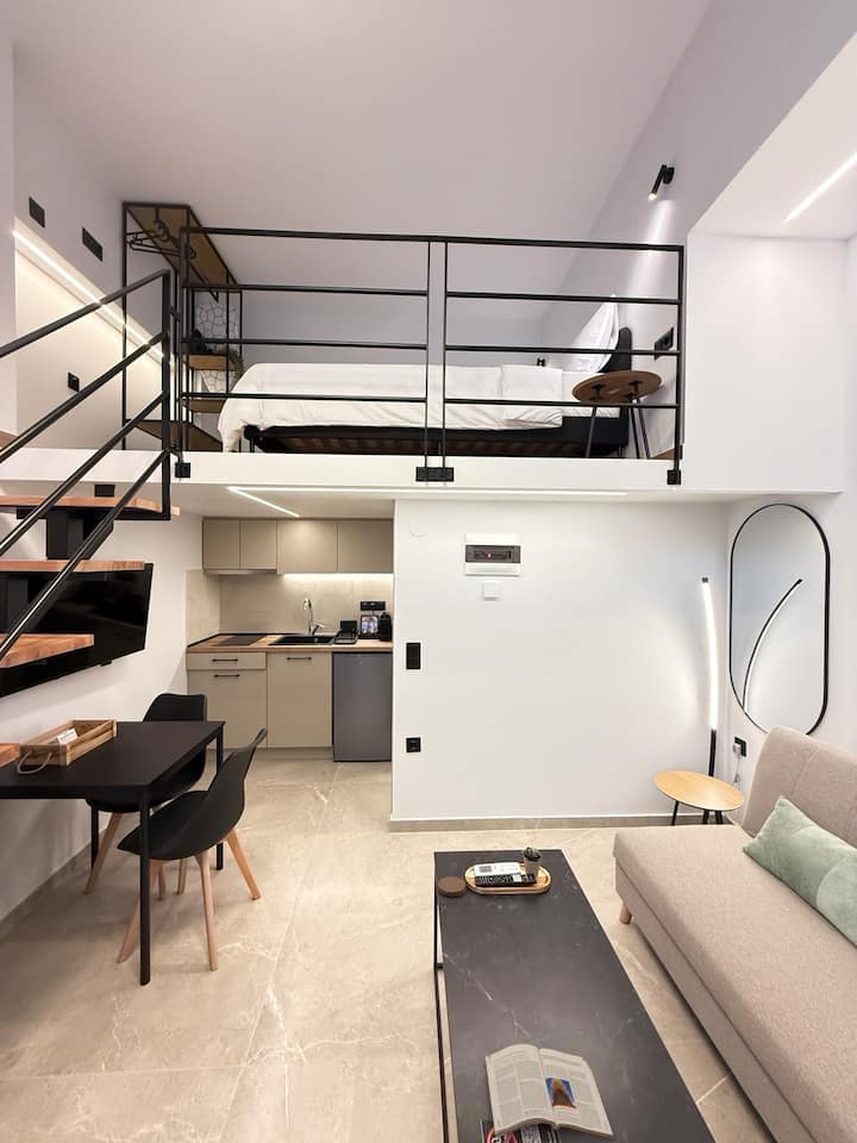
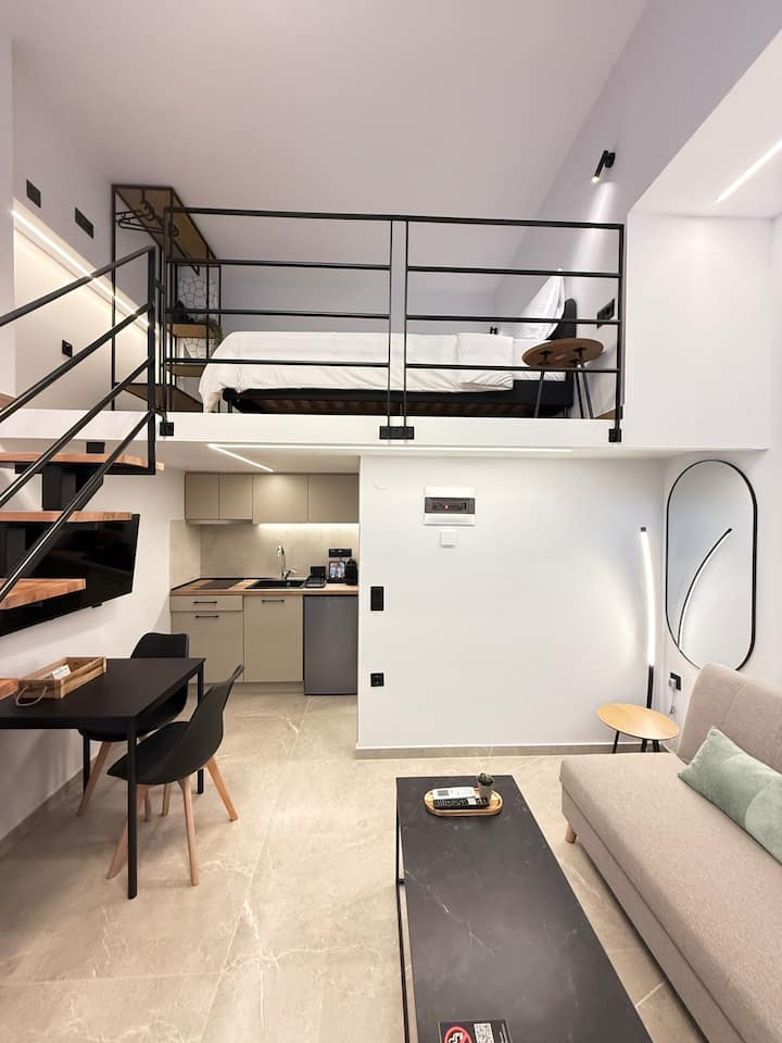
- magazine [484,1043,614,1138]
- coaster [437,875,467,898]
